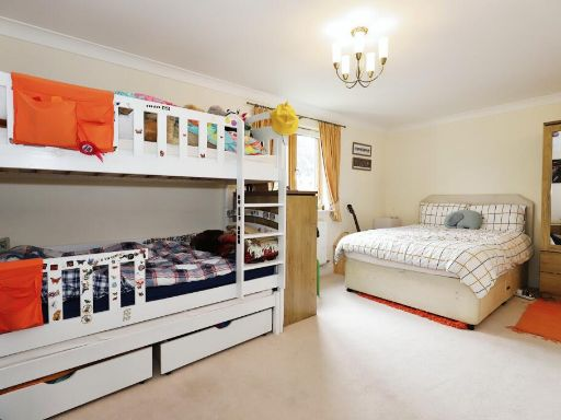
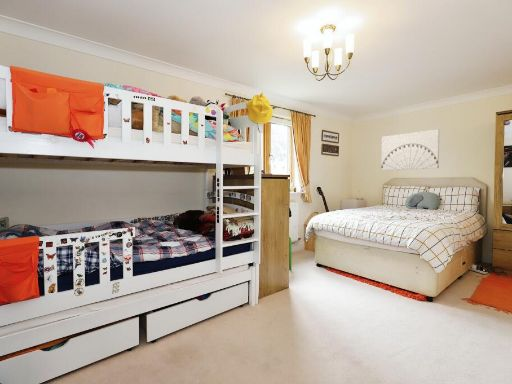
+ wall art [380,128,440,171]
